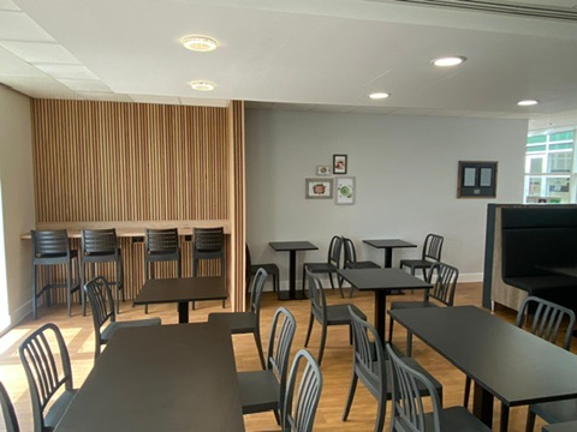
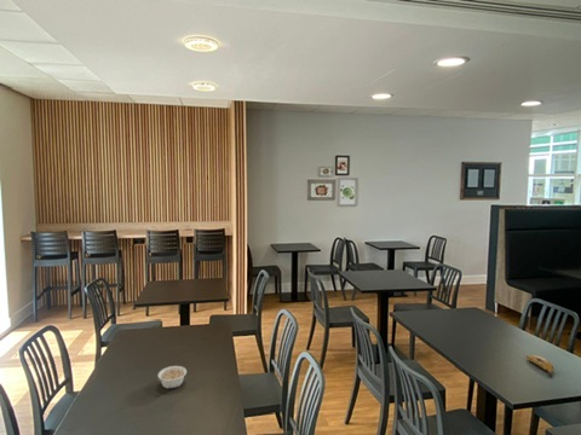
+ legume [156,365,188,389]
+ banana [525,354,554,377]
